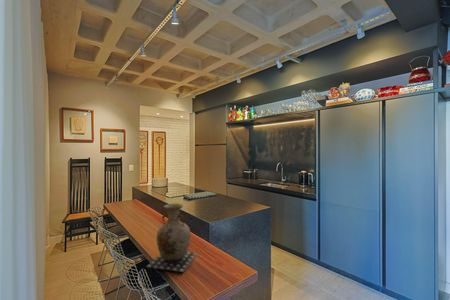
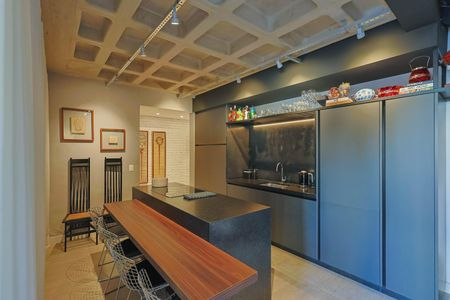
- vase [145,202,197,273]
